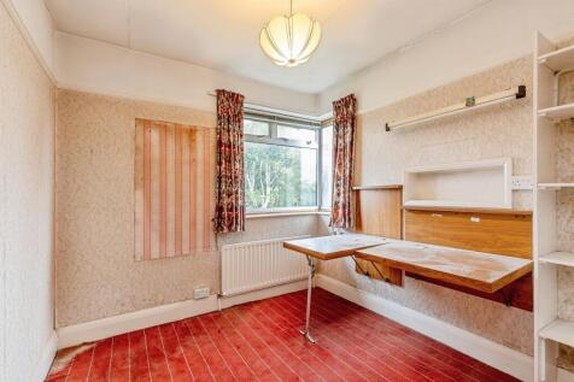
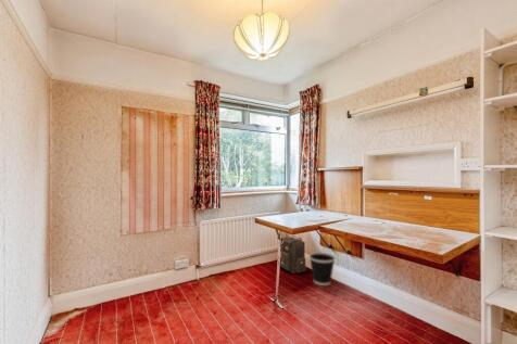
+ backpack [279,234,307,275]
+ wastebasket [307,251,337,286]
